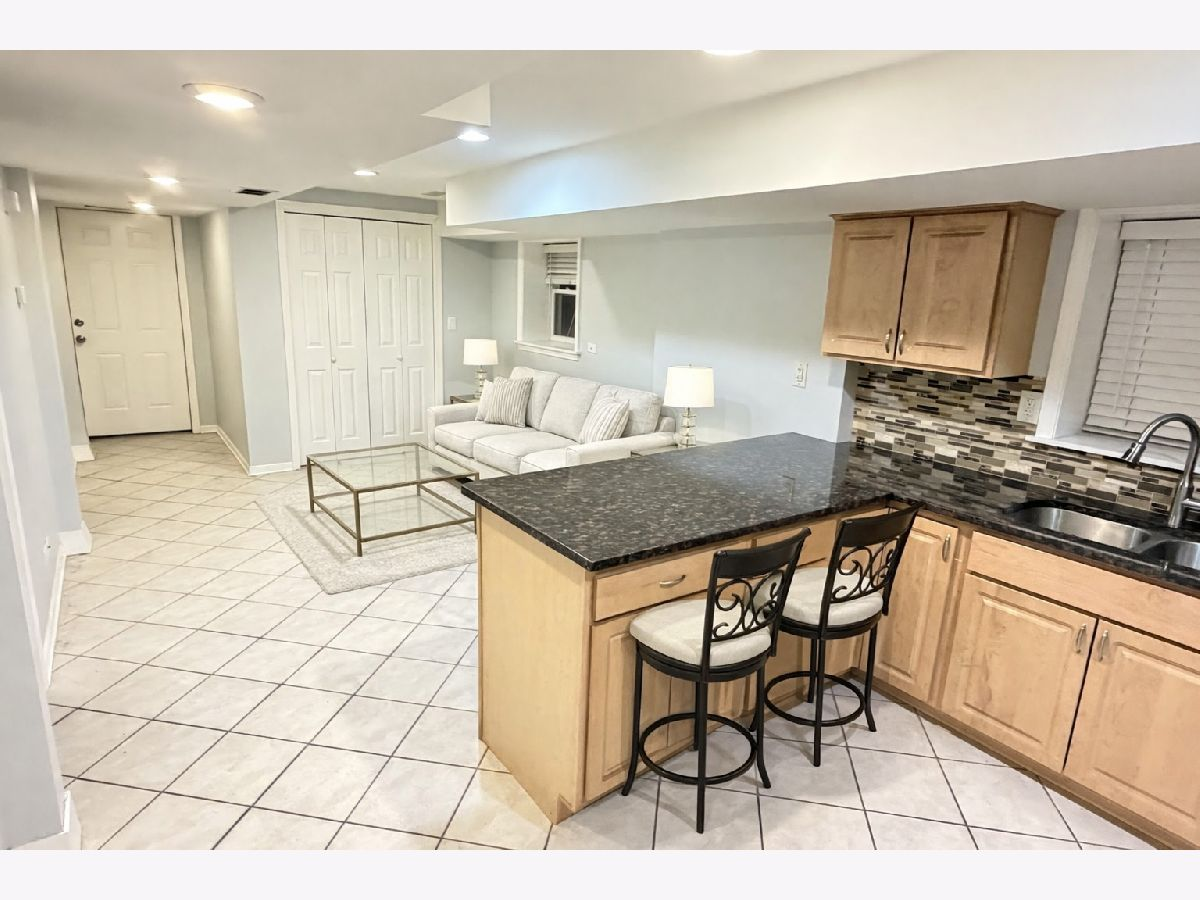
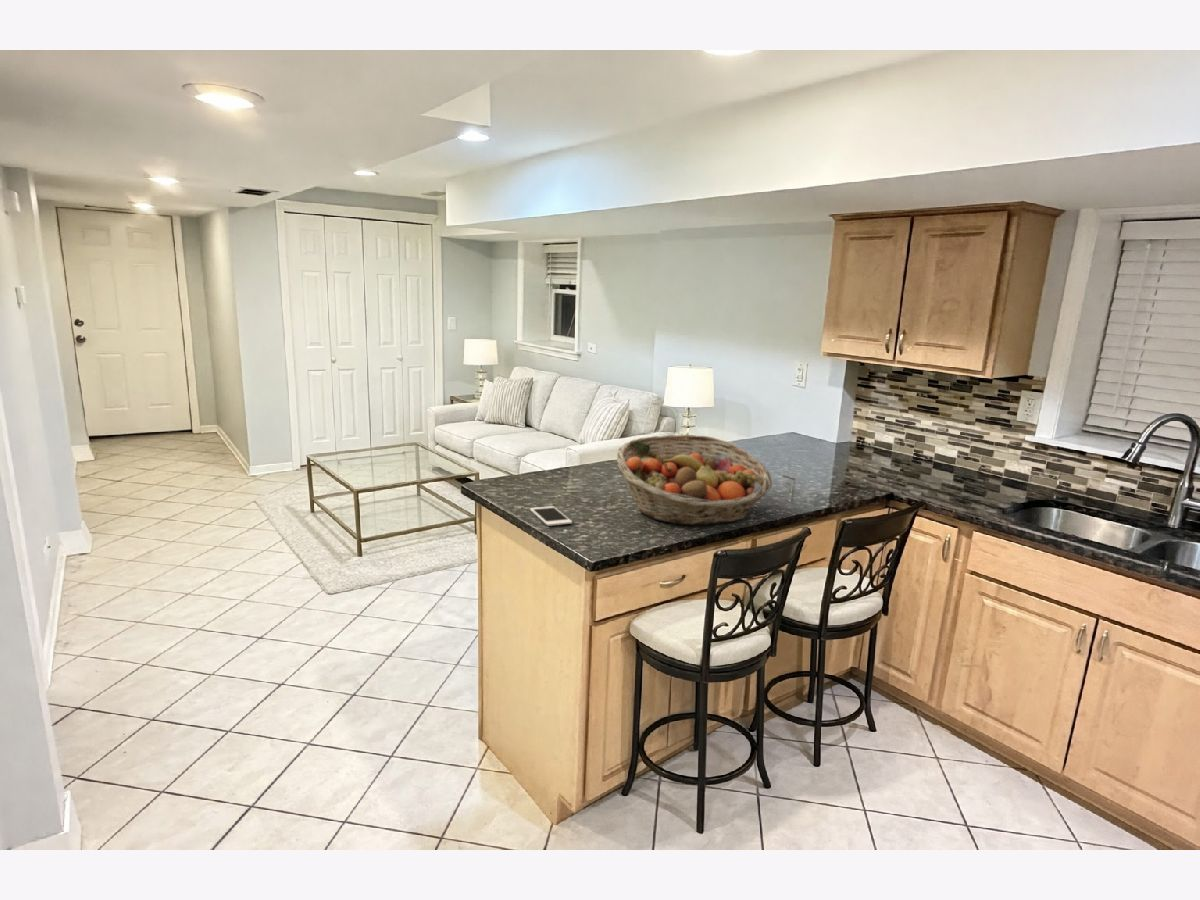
+ fruit basket [616,433,773,526]
+ cell phone [529,505,573,527]
